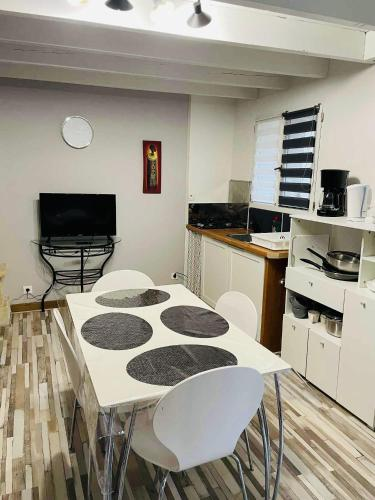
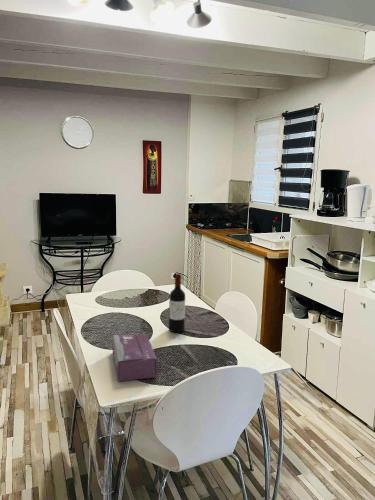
+ tissue box [112,332,158,382]
+ wine bottle [168,273,186,333]
